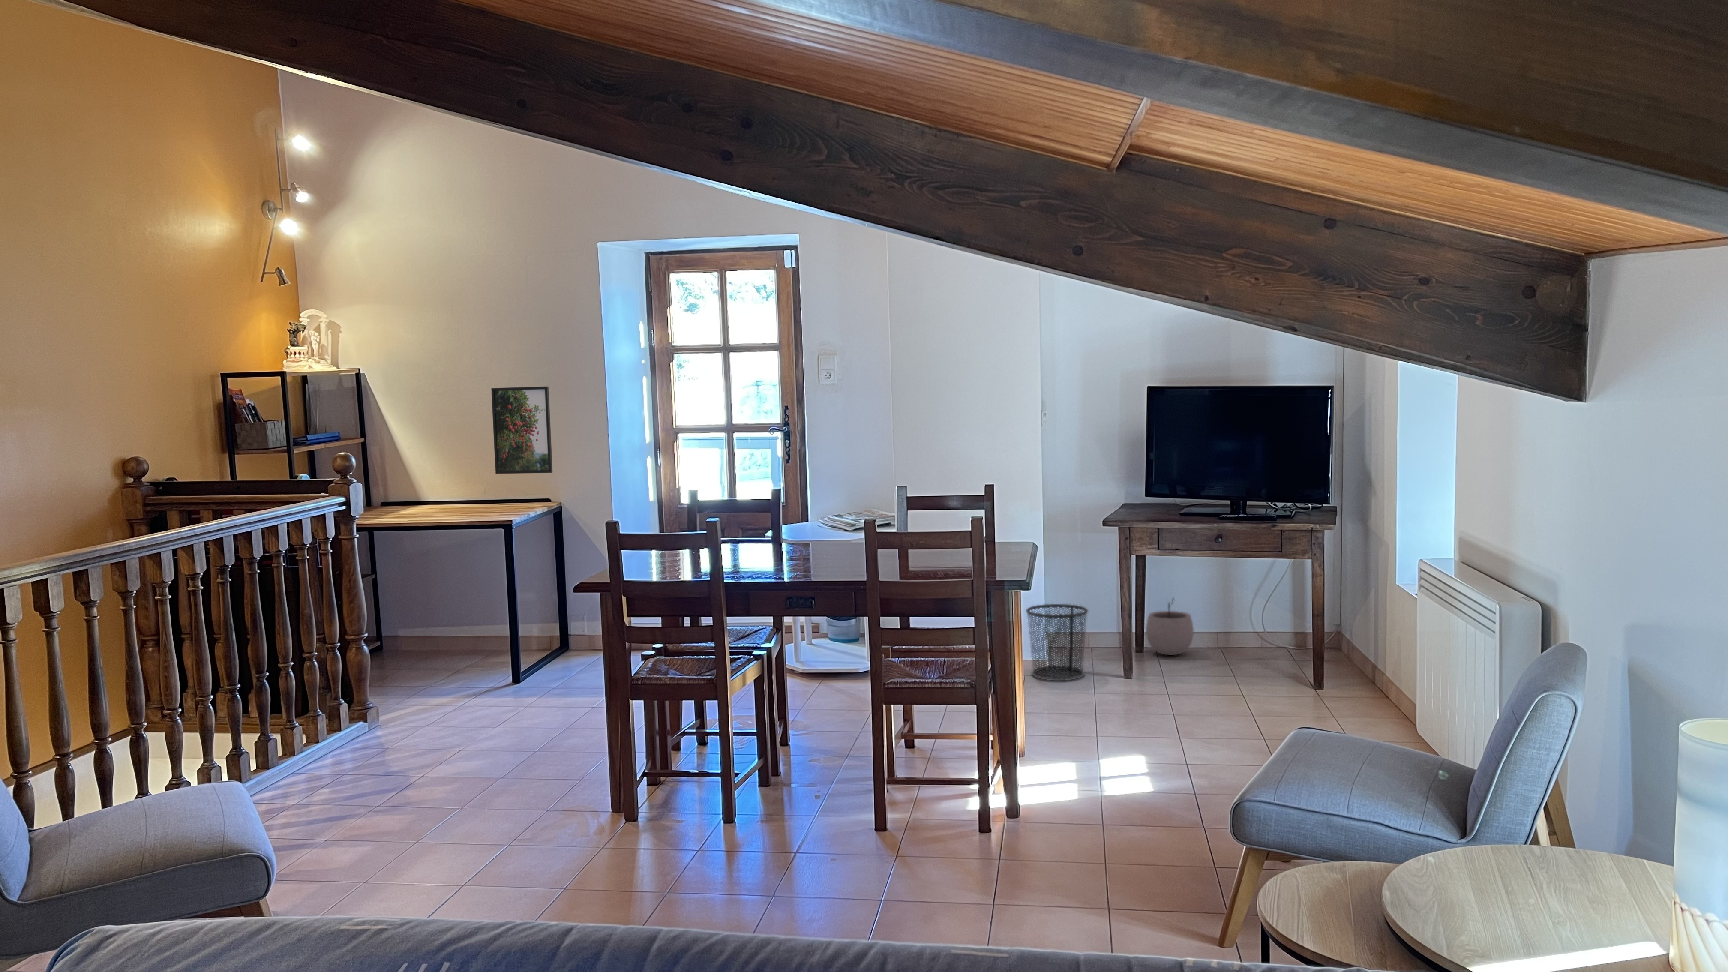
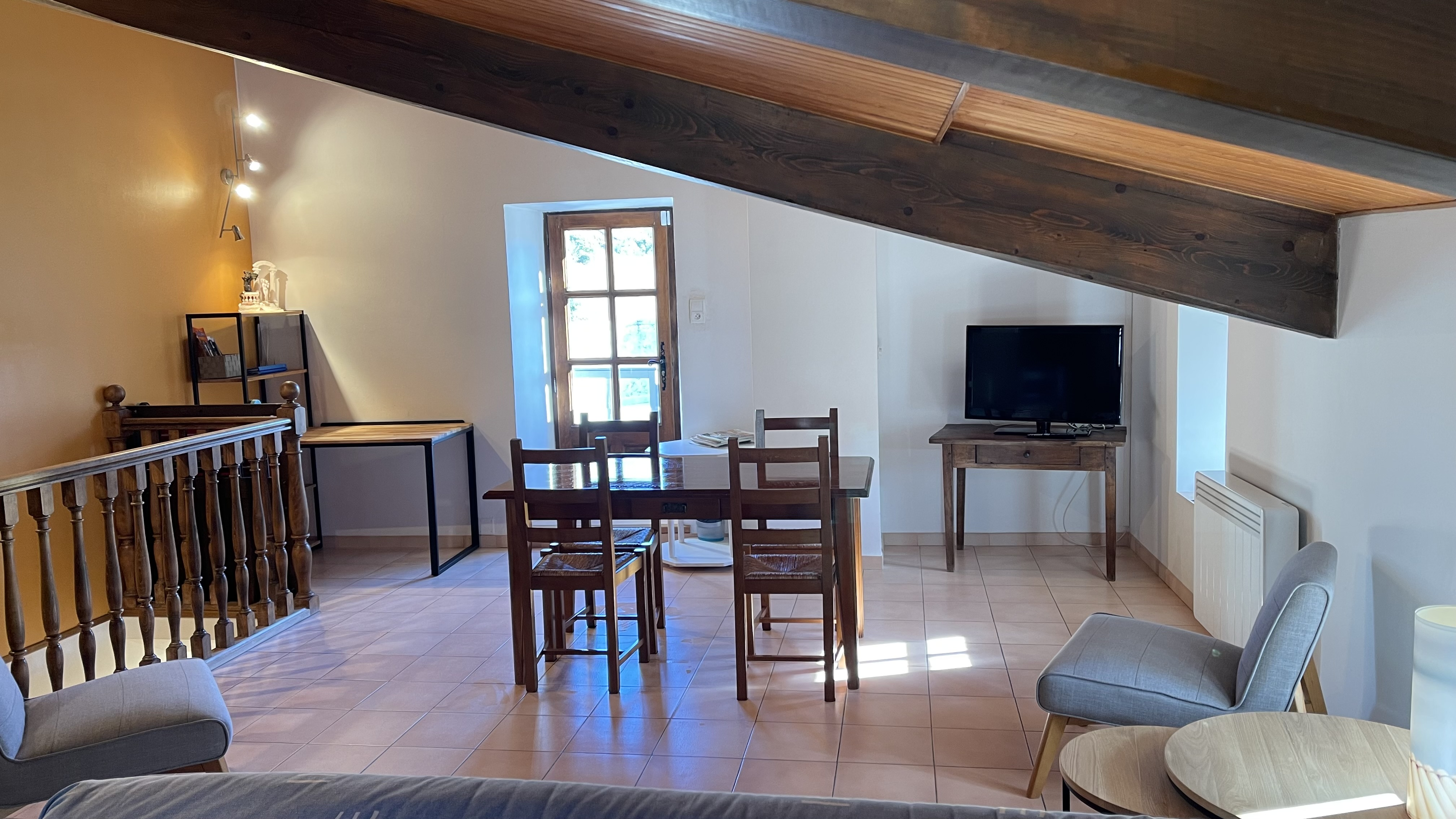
- waste bin [1025,603,1089,681]
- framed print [490,386,553,475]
- plant pot [1145,597,1194,656]
